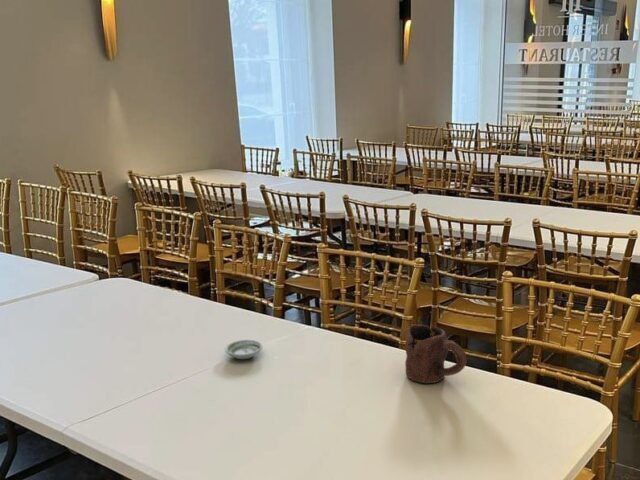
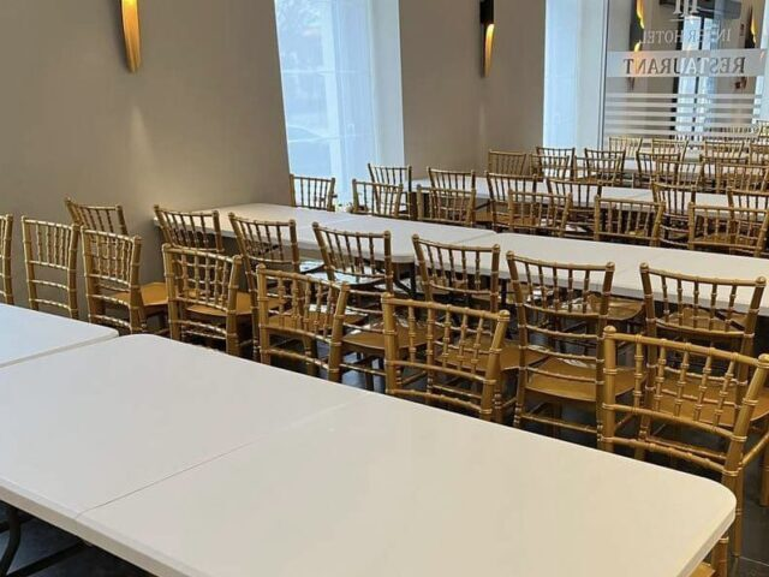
- mug [404,324,468,384]
- saucer [224,339,264,360]
